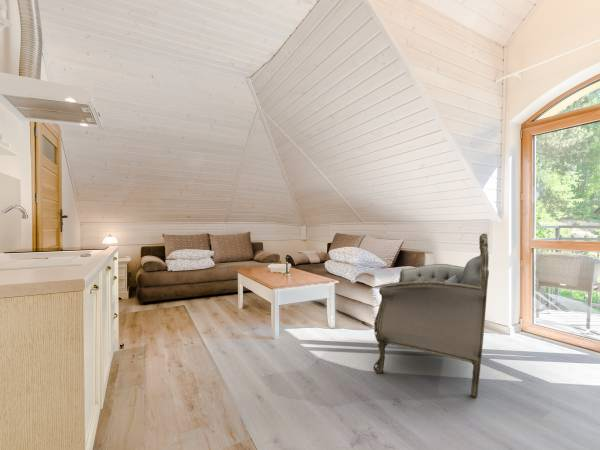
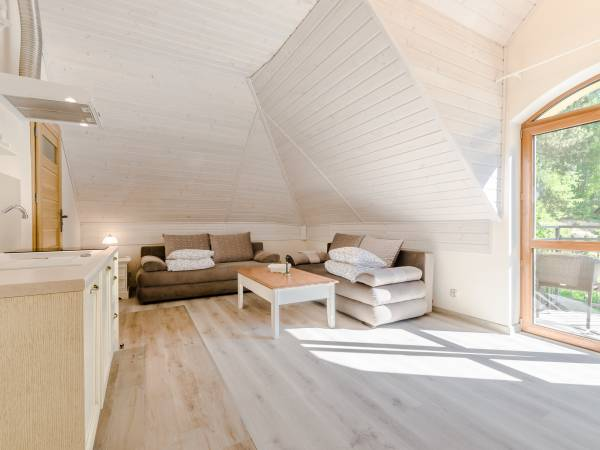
- armchair [372,233,490,399]
